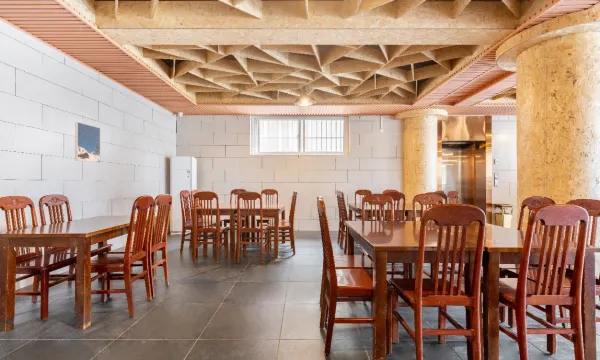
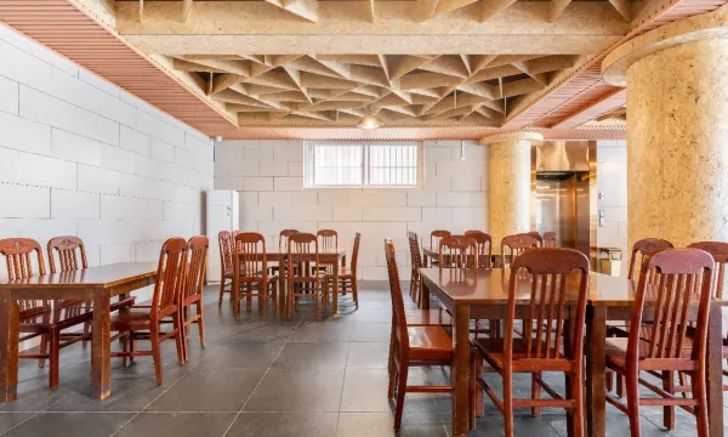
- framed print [74,121,101,163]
